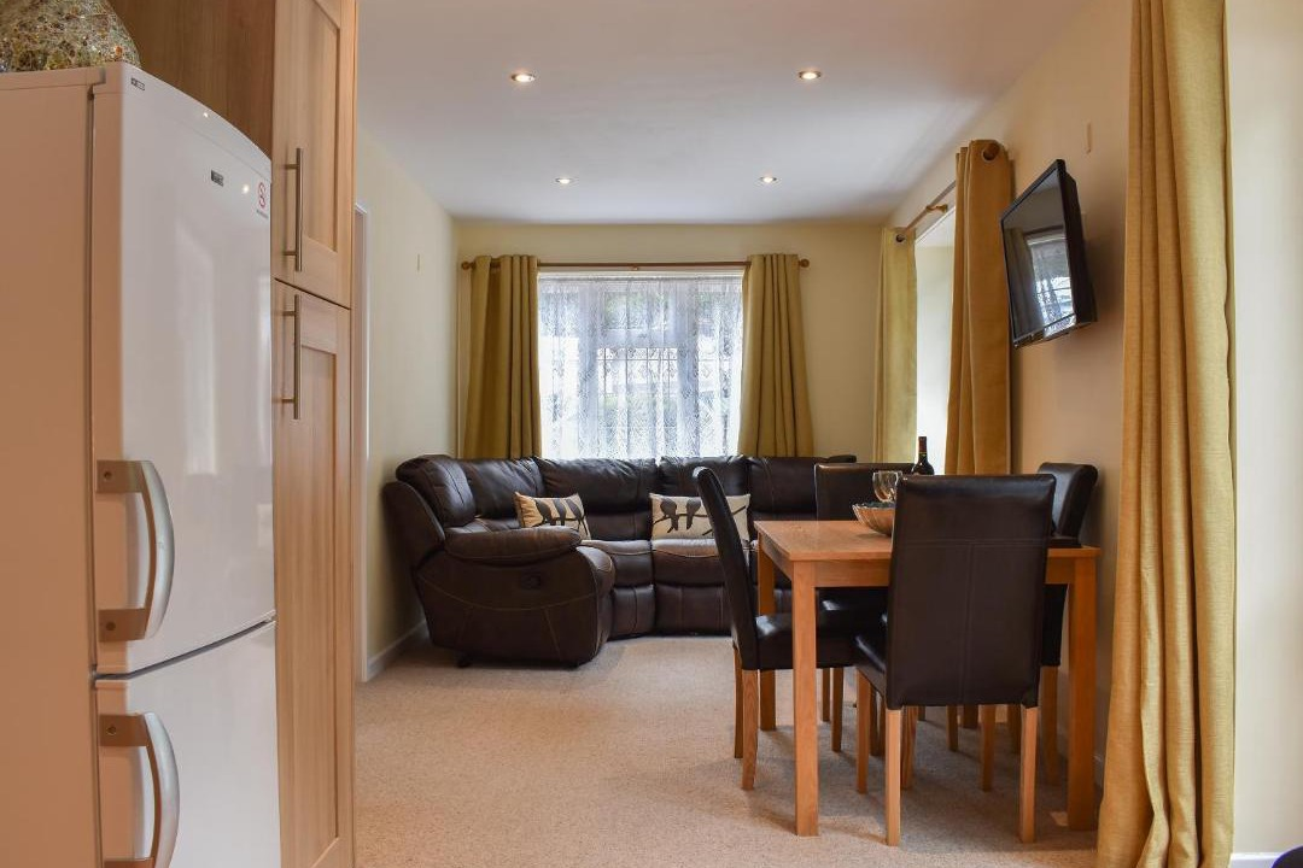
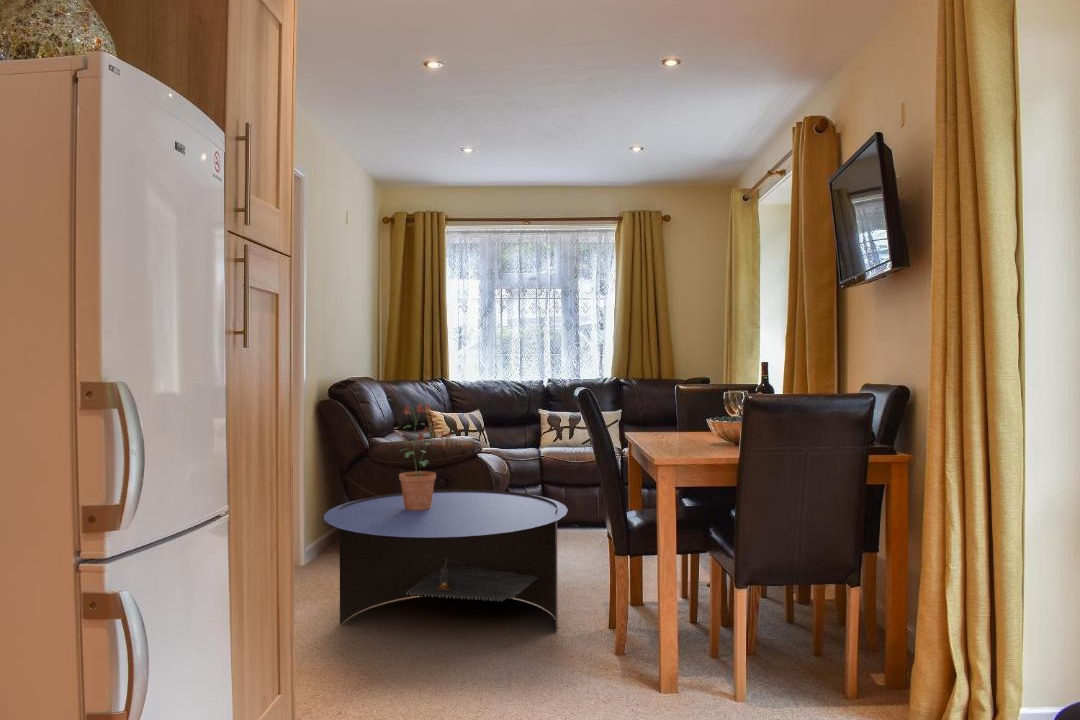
+ coffee table [323,489,569,633]
+ potted plant [398,402,452,511]
